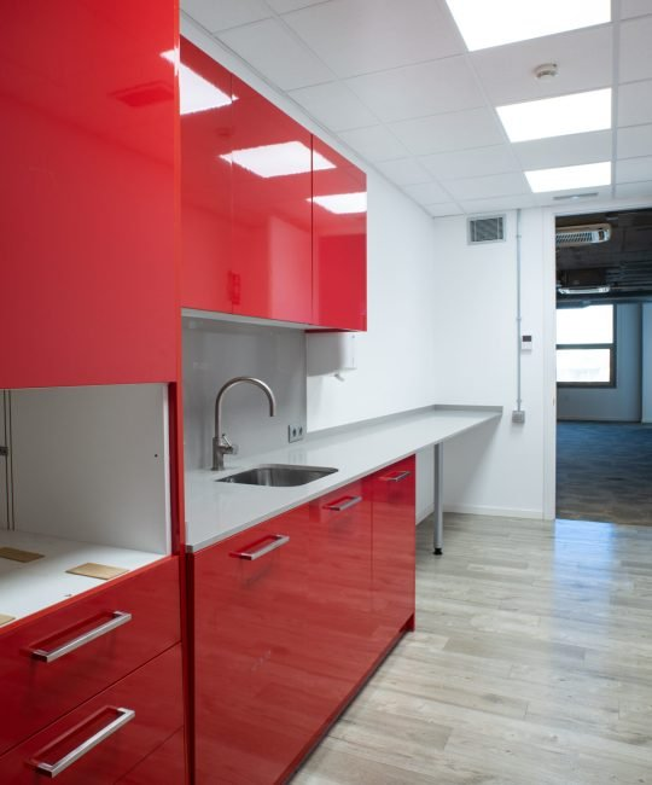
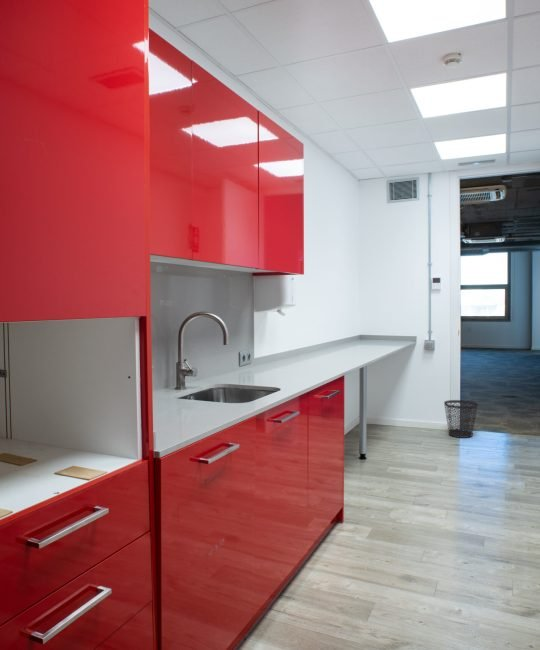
+ wastebasket [443,399,479,439]
